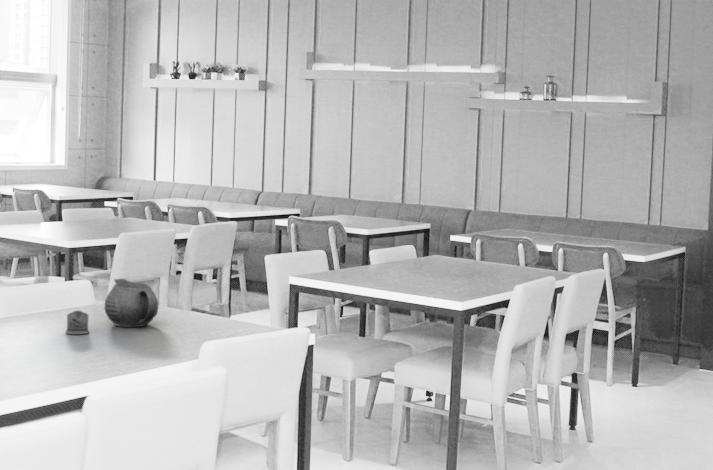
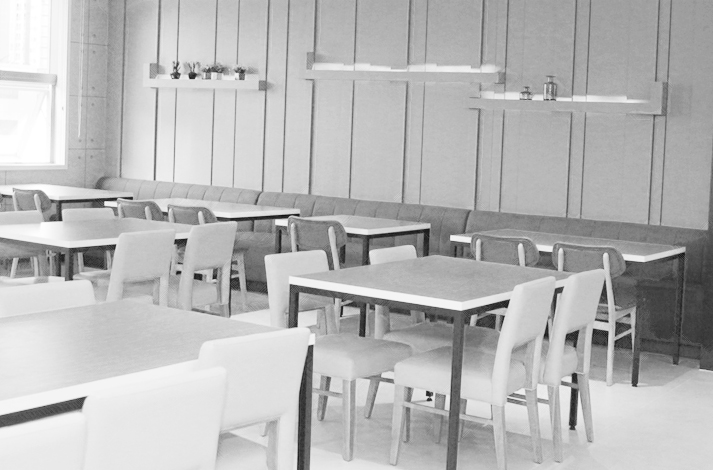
- teapot [104,278,159,328]
- tea glass holder [65,309,90,335]
